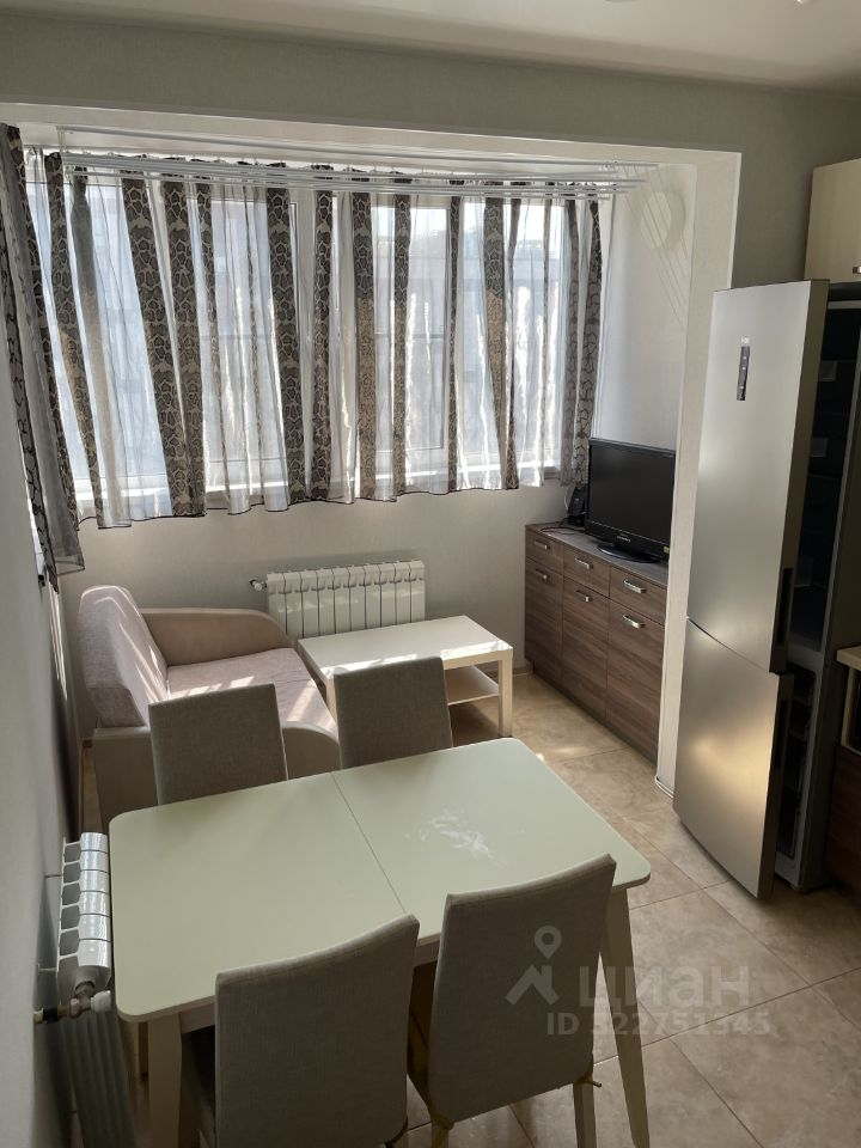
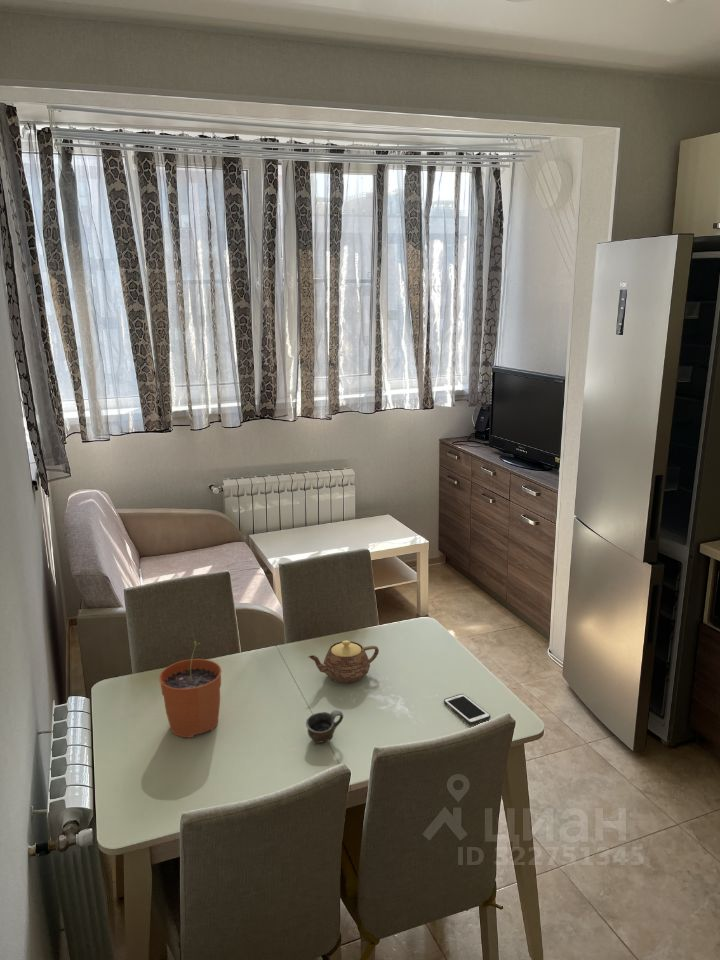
+ teapot [308,639,380,684]
+ cup [305,709,344,744]
+ cell phone [443,693,491,725]
+ plant pot [158,640,223,739]
